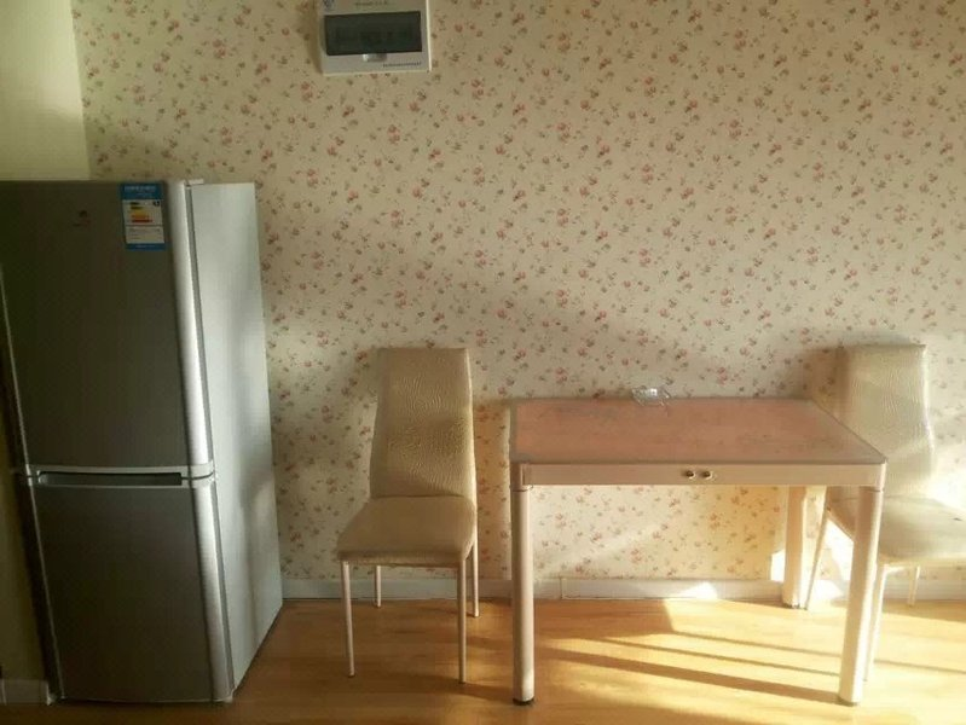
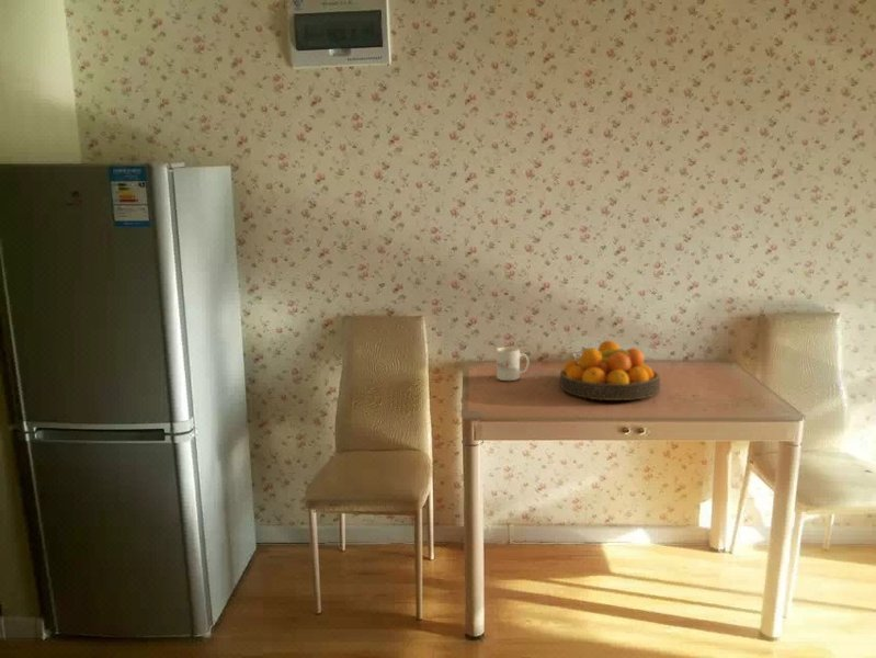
+ fruit bowl [559,340,661,401]
+ mug [496,347,530,382]
